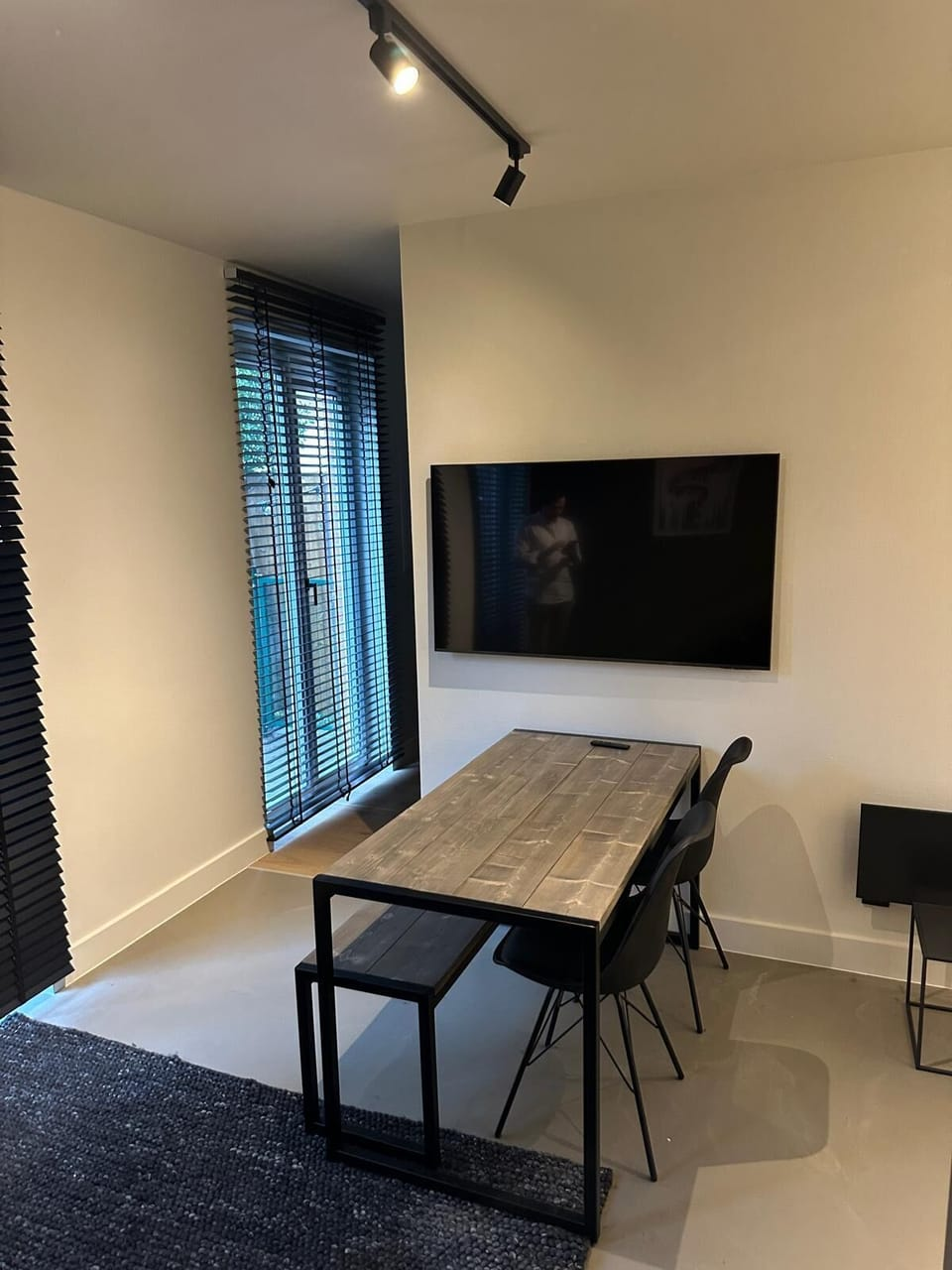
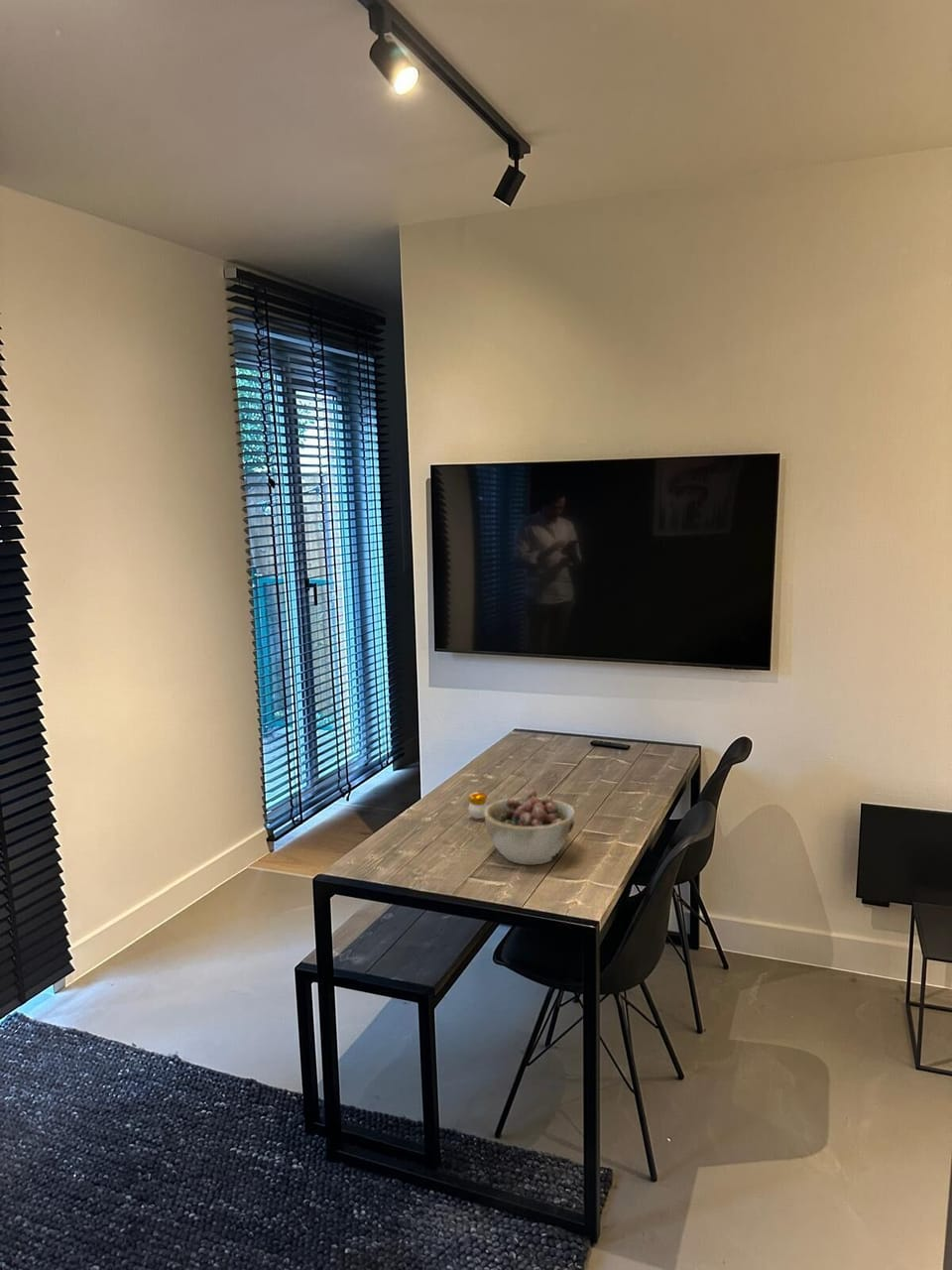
+ bowl [484,788,576,865]
+ candle [468,789,488,820]
